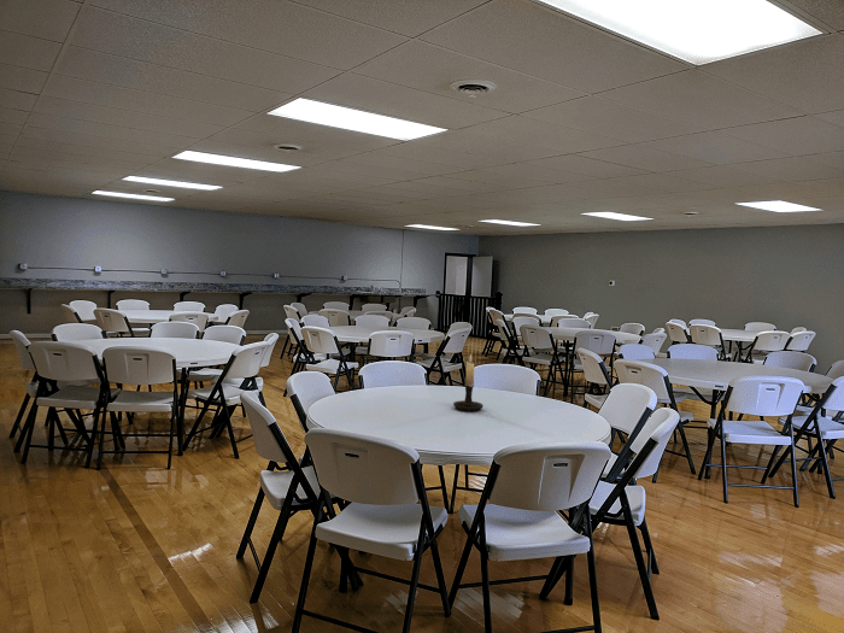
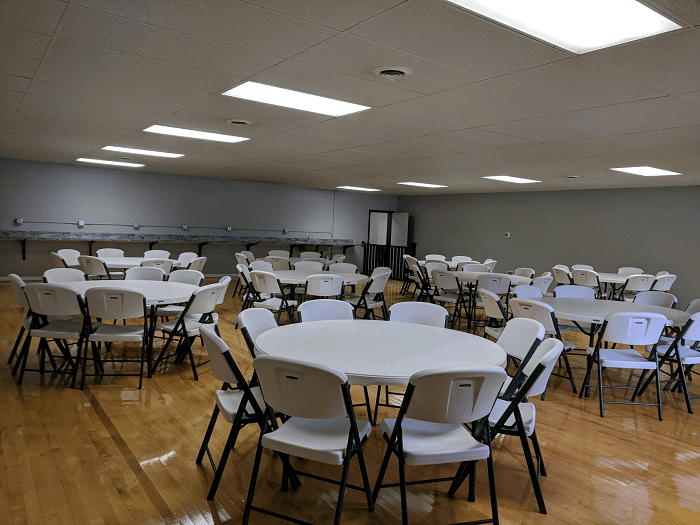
- candle holder [452,353,485,412]
